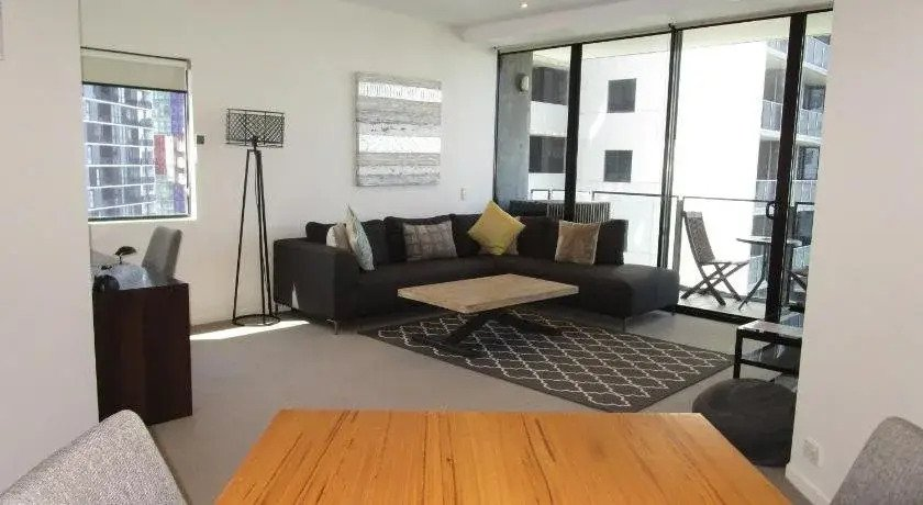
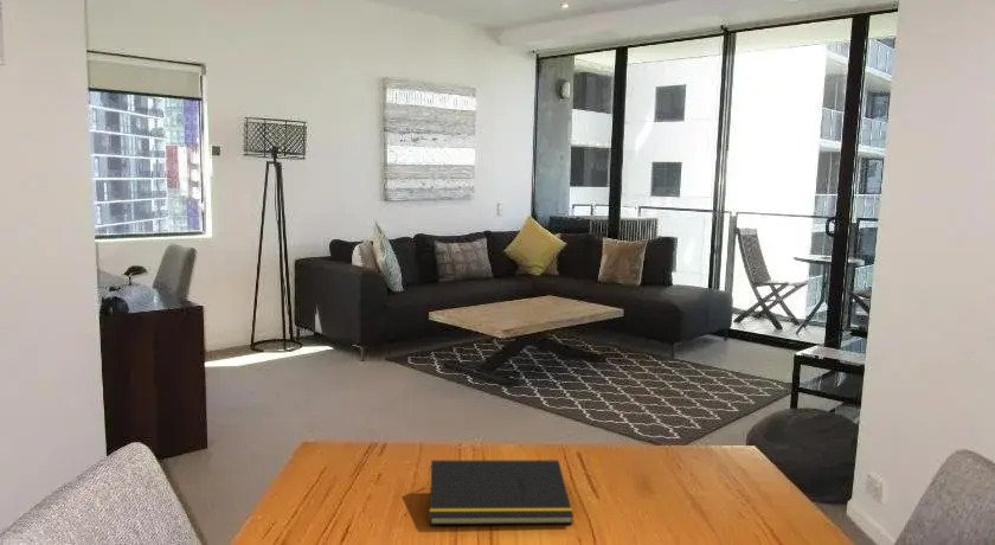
+ notepad [426,460,574,526]
